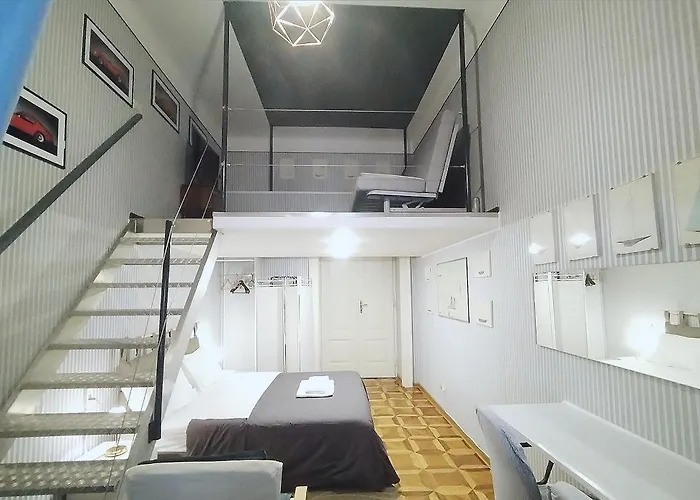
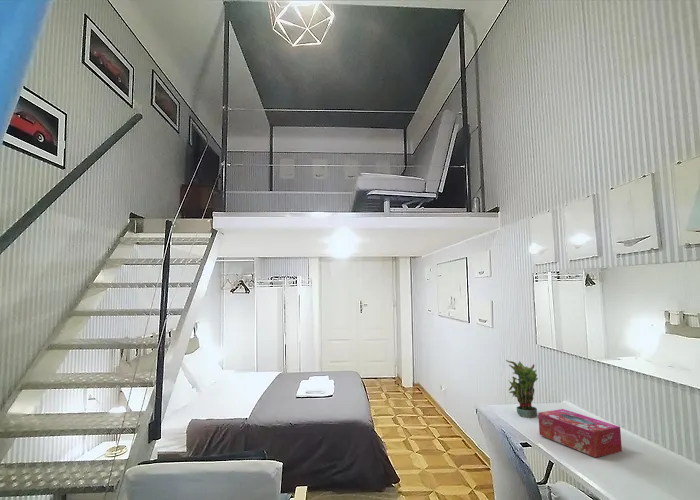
+ tissue box [537,408,623,458]
+ potted plant [505,359,539,419]
